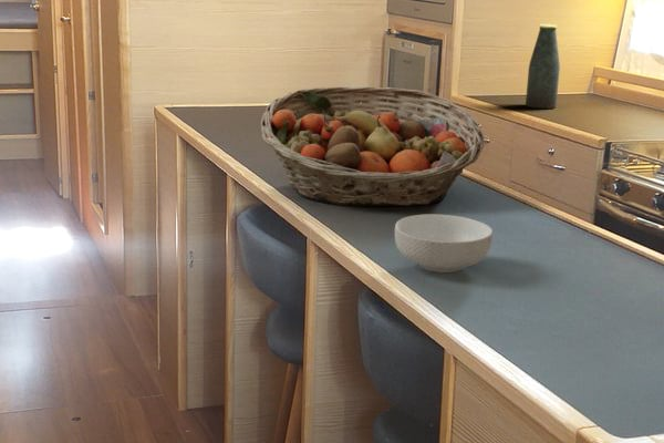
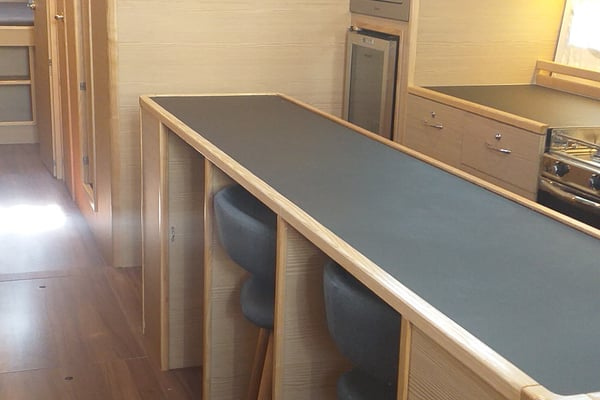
- cereal bowl [394,214,494,274]
- bottle [525,23,561,110]
- fruit basket [260,85,486,207]
